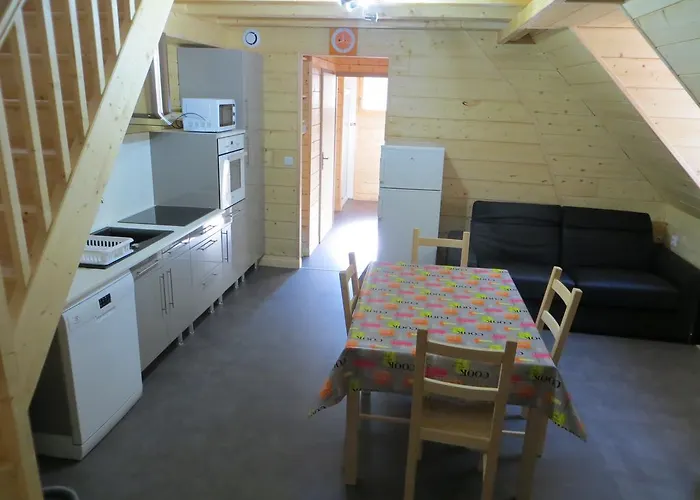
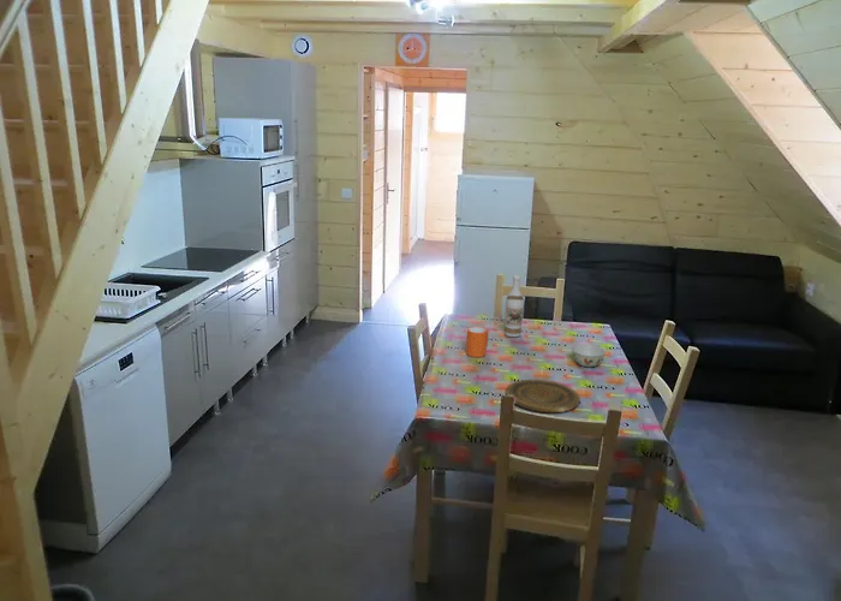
+ mug [465,326,490,358]
+ wine bottle [503,274,525,338]
+ chinaware [569,343,607,368]
+ plate [505,379,581,413]
